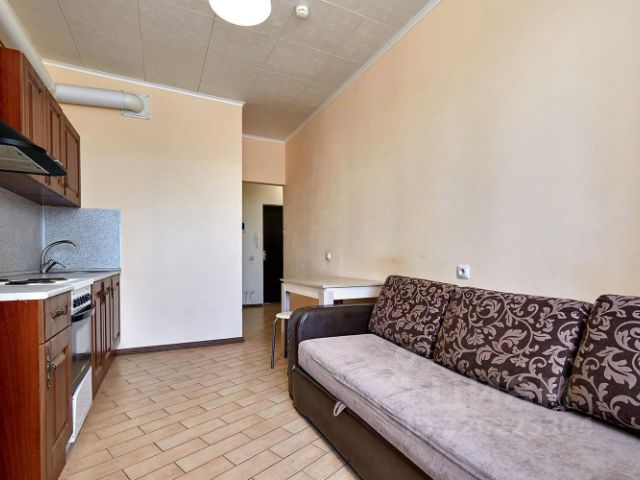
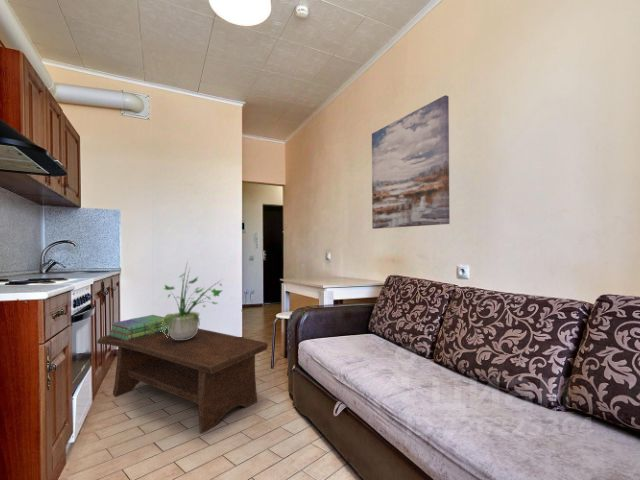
+ stack of books [108,314,168,341]
+ potted plant [160,260,225,340]
+ wall art [371,94,451,230]
+ coffee table [96,328,269,435]
